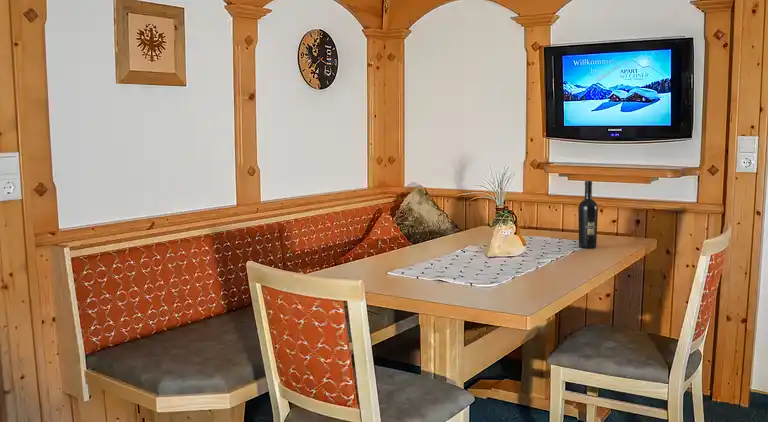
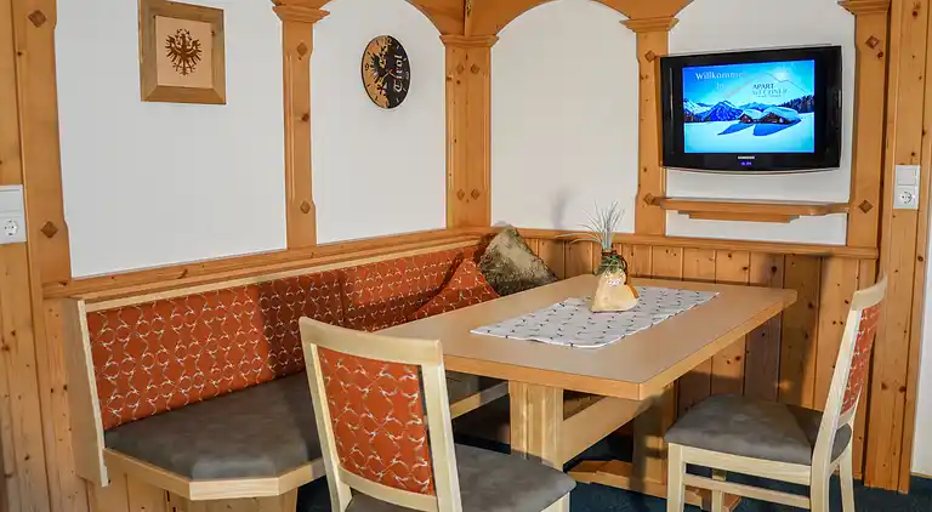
- wine bottle [577,180,599,249]
